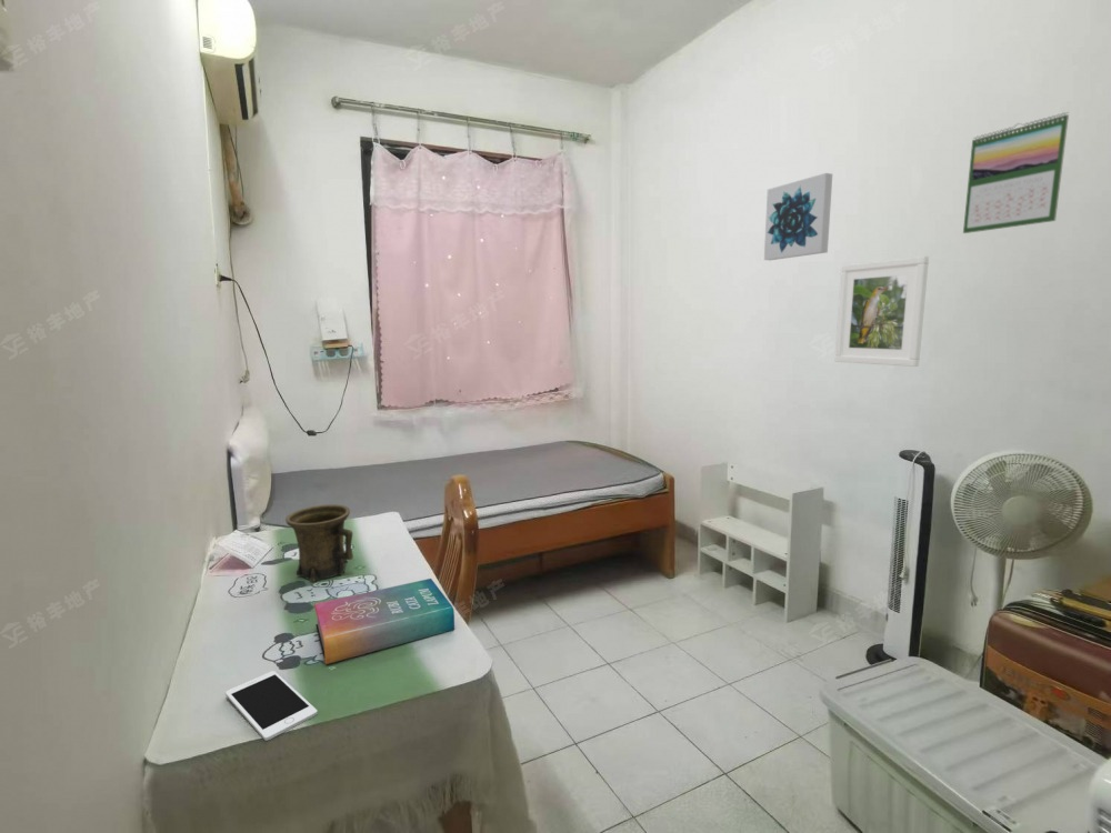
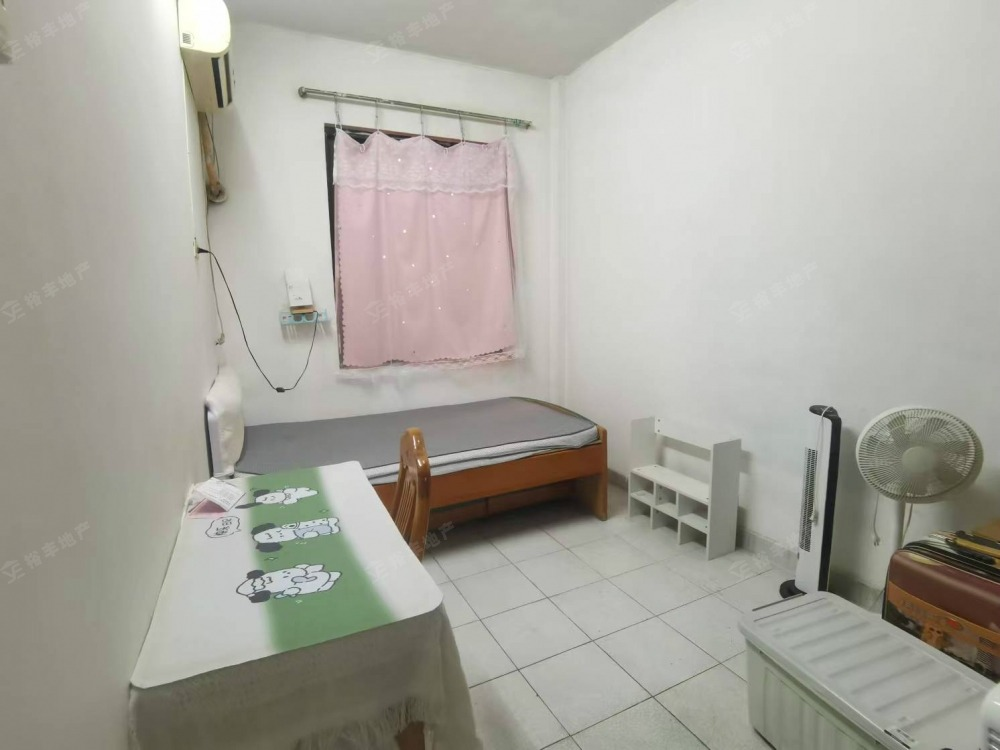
- book [313,578,456,665]
- wall art [763,172,833,261]
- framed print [833,255,930,368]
- cell phone [224,670,319,742]
- calendar [962,111,1070,234]
- mug [284,503,354,582]
